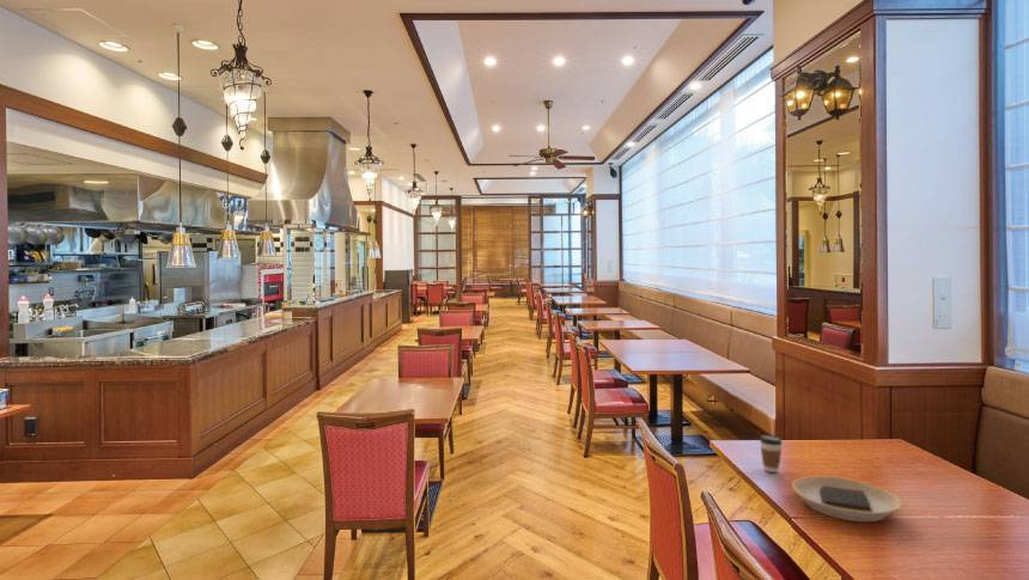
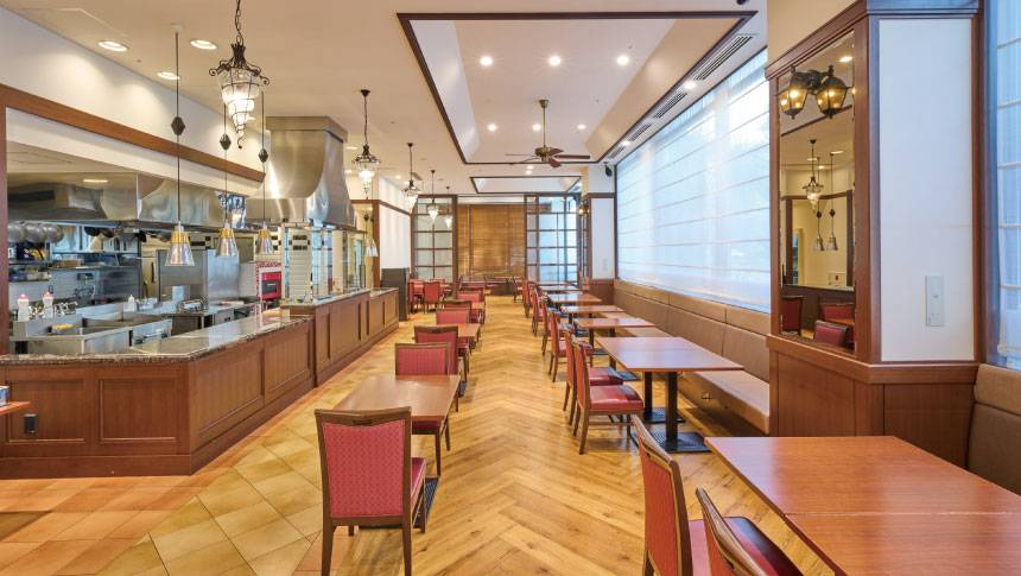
- coffee cup [759,434,784,474]
- plate [791,475,902,523]
